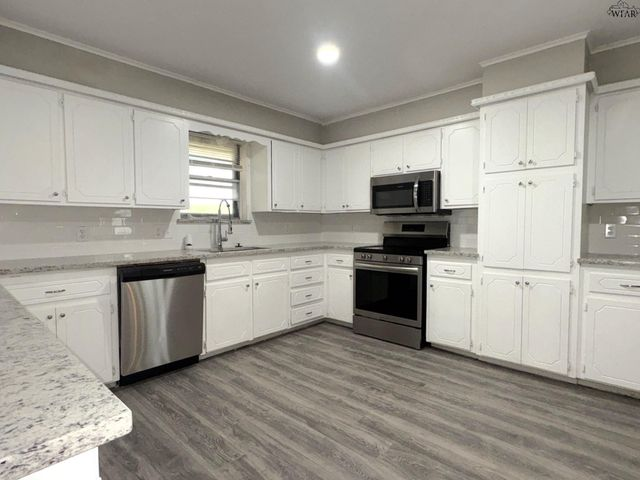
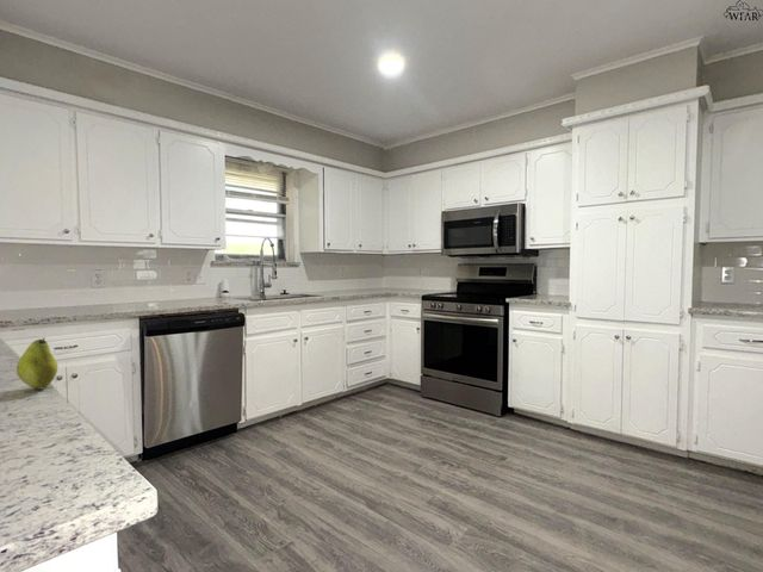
+ fruit [15,336,58,390]
